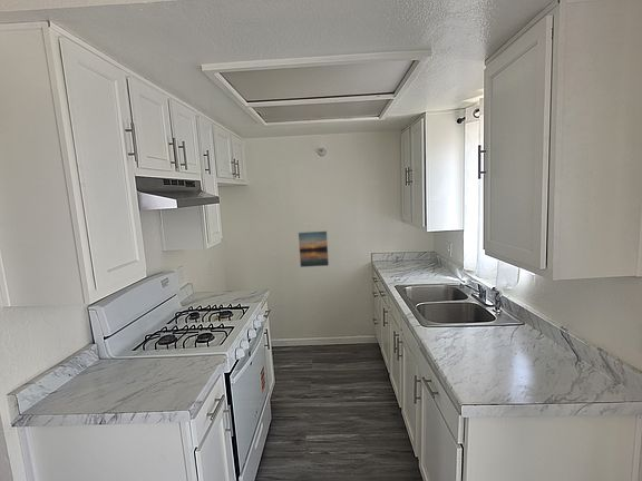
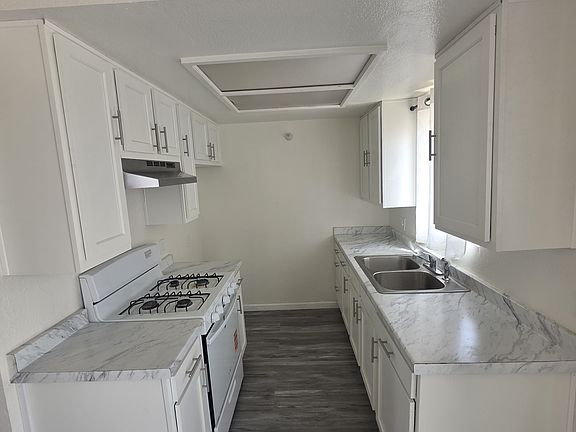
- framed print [296,229,330,268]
